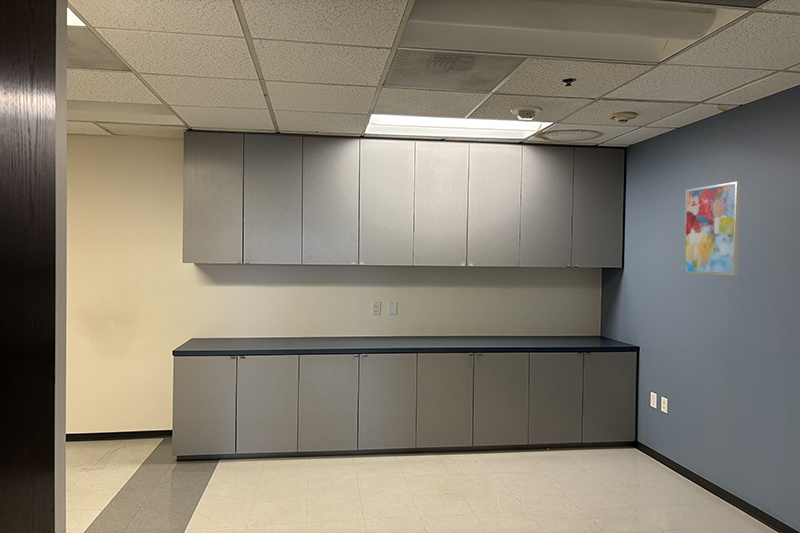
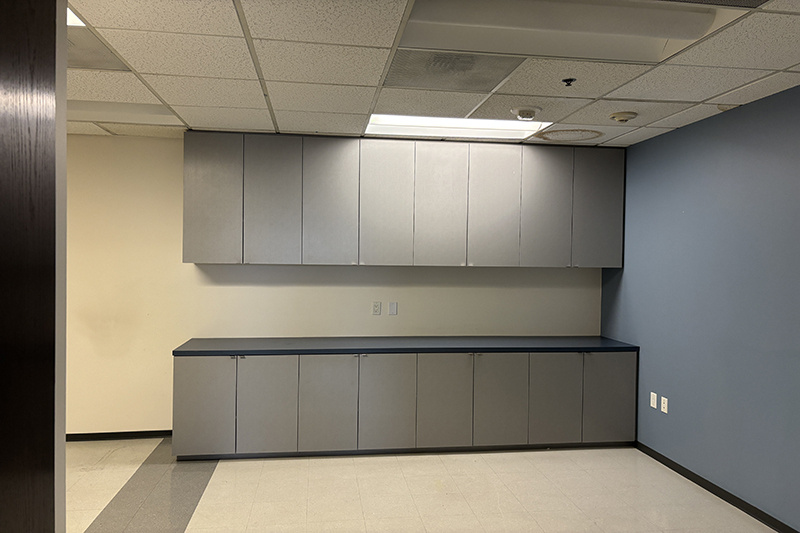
- wall art [682,180,742,277]
